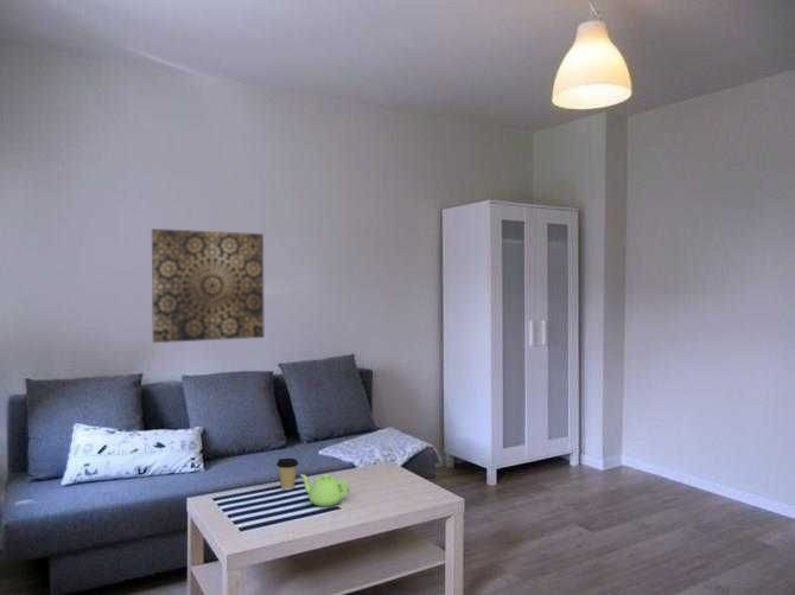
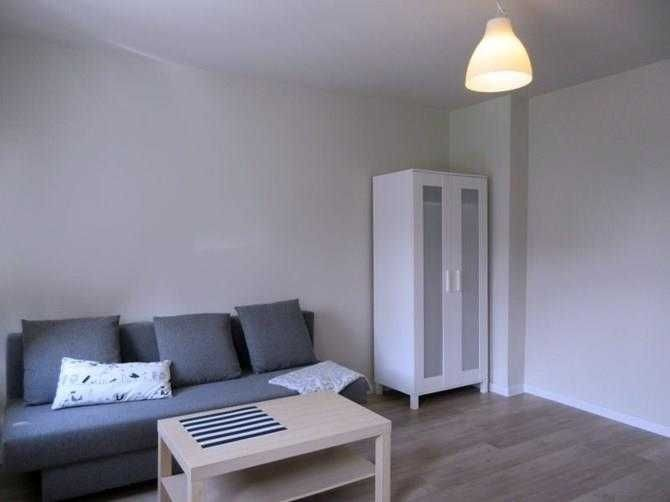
- teapot [299,473,350,507]
- coffee cup [275,458,299,491]
- wall art [151,228,266,344]
